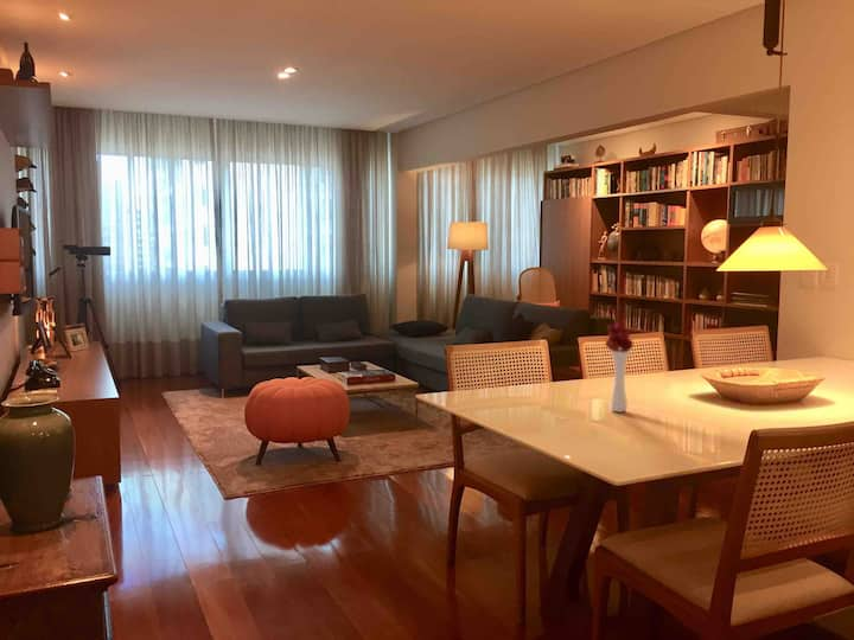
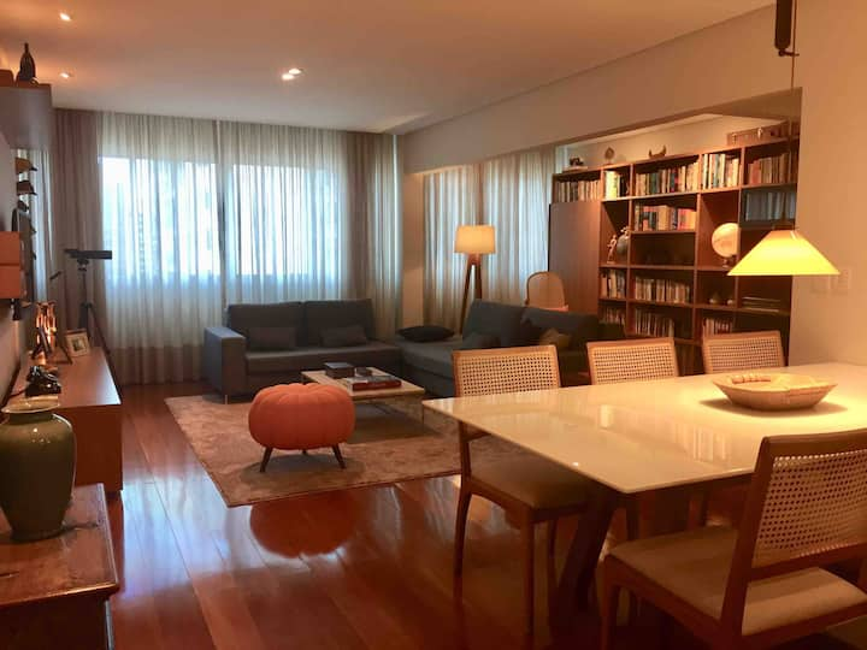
- flower bouquet [604,321,635,414]
